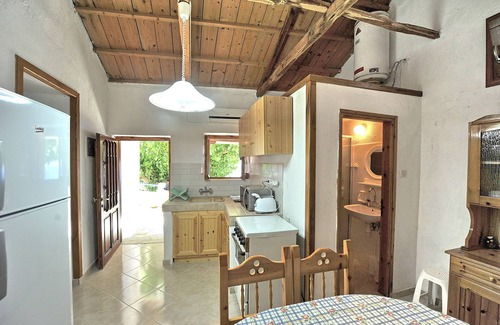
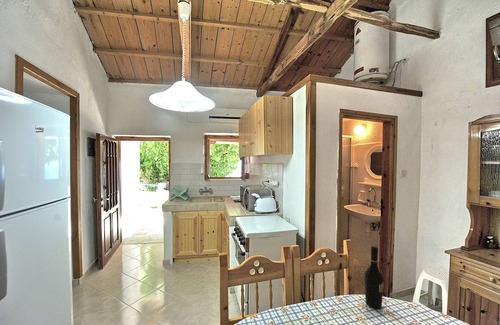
+ wine bottle [364,245,385,310]
